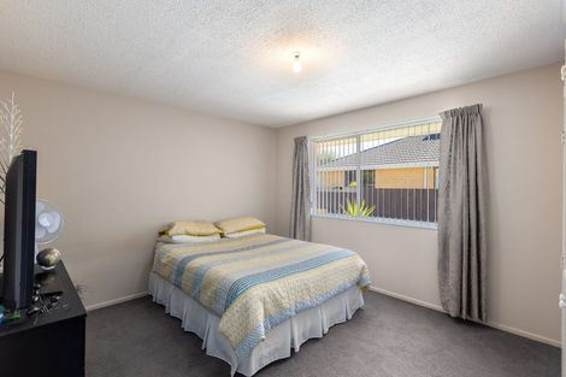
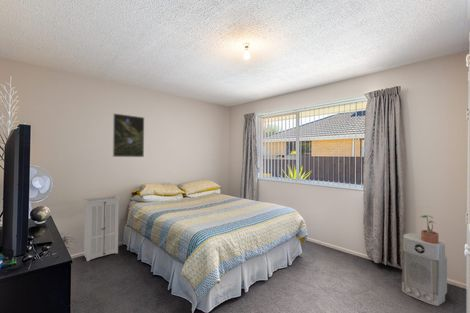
+ air purifier [401,232,448,307]
+ storage cabinet [82,194,122,262]
+ potted plant [420,214,440,244]
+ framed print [112,112,145,158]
